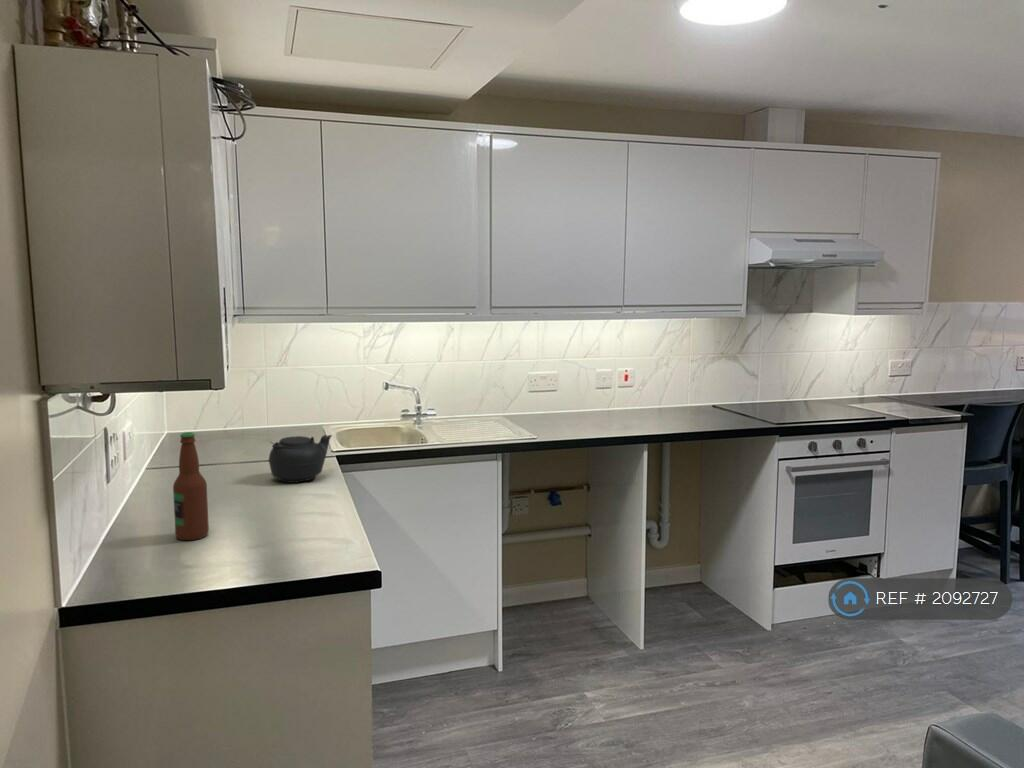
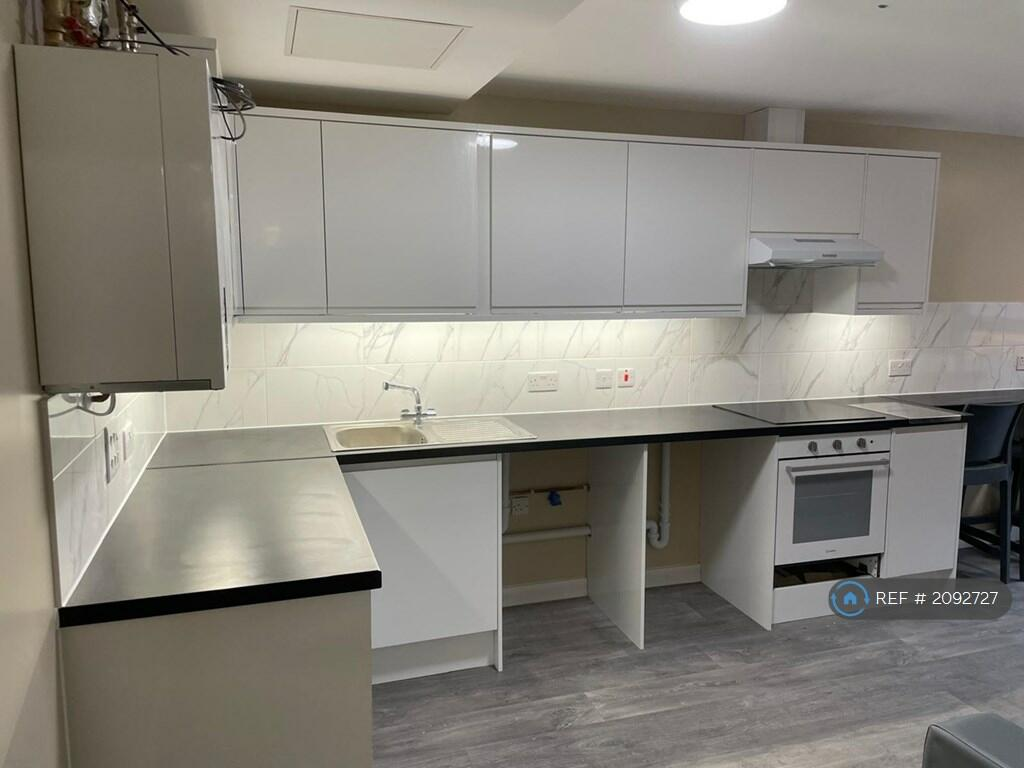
- teapot [267,434,333,484]
- bottle [172,431,210,541]
